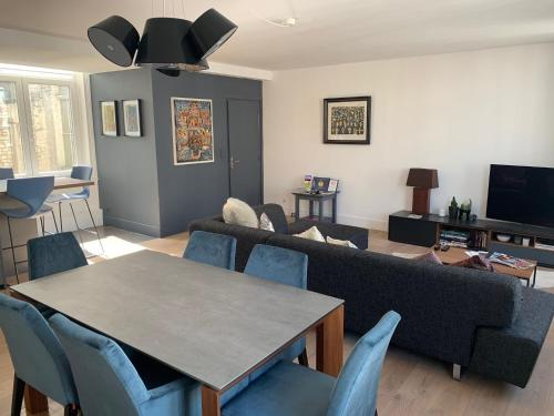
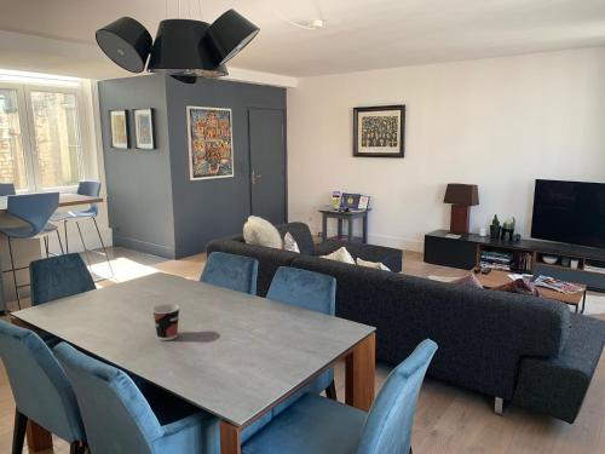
+ cup [151,303,180,341]
